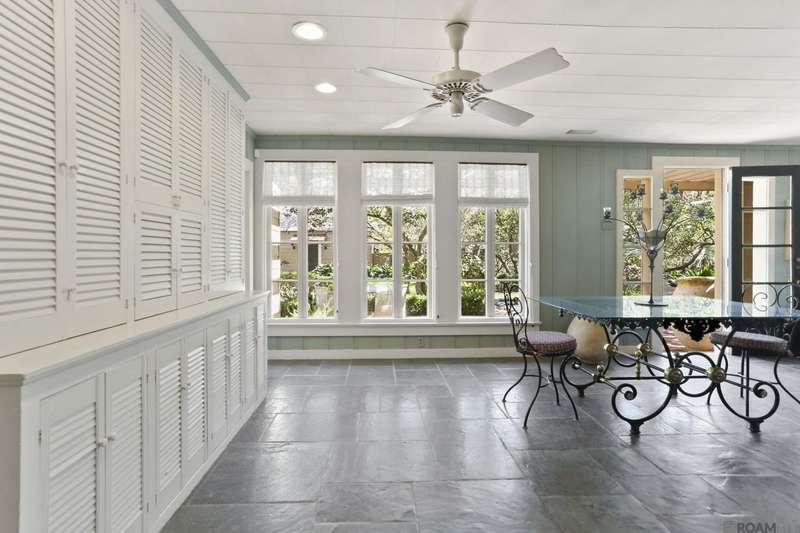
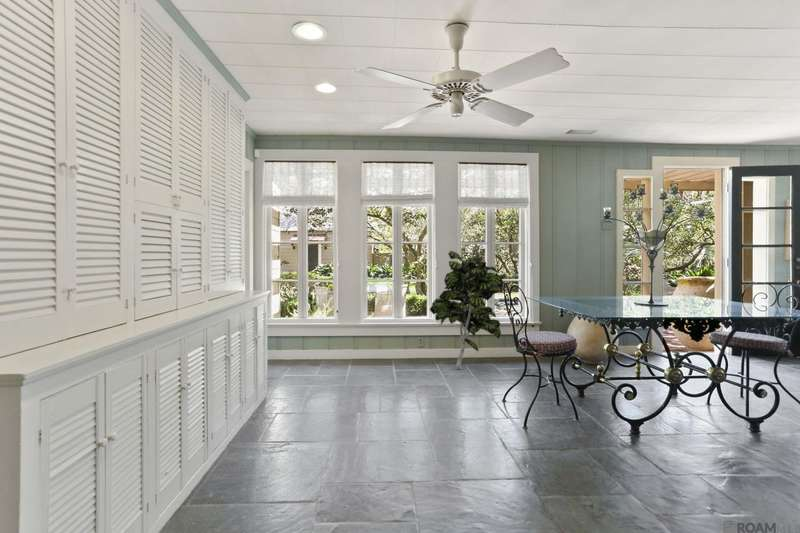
+ indoor plant [429,250,504,371]
